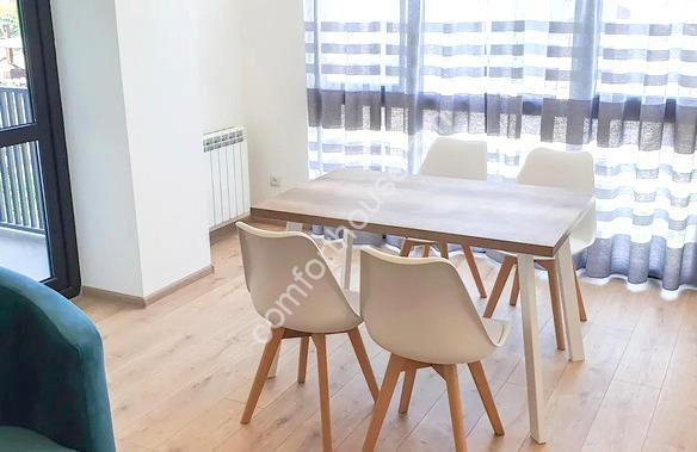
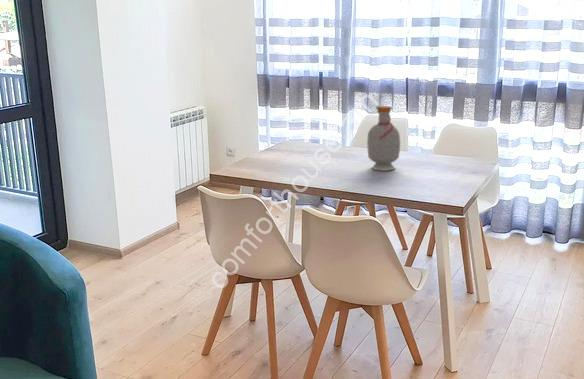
+ bottle [366,105,401,172]
